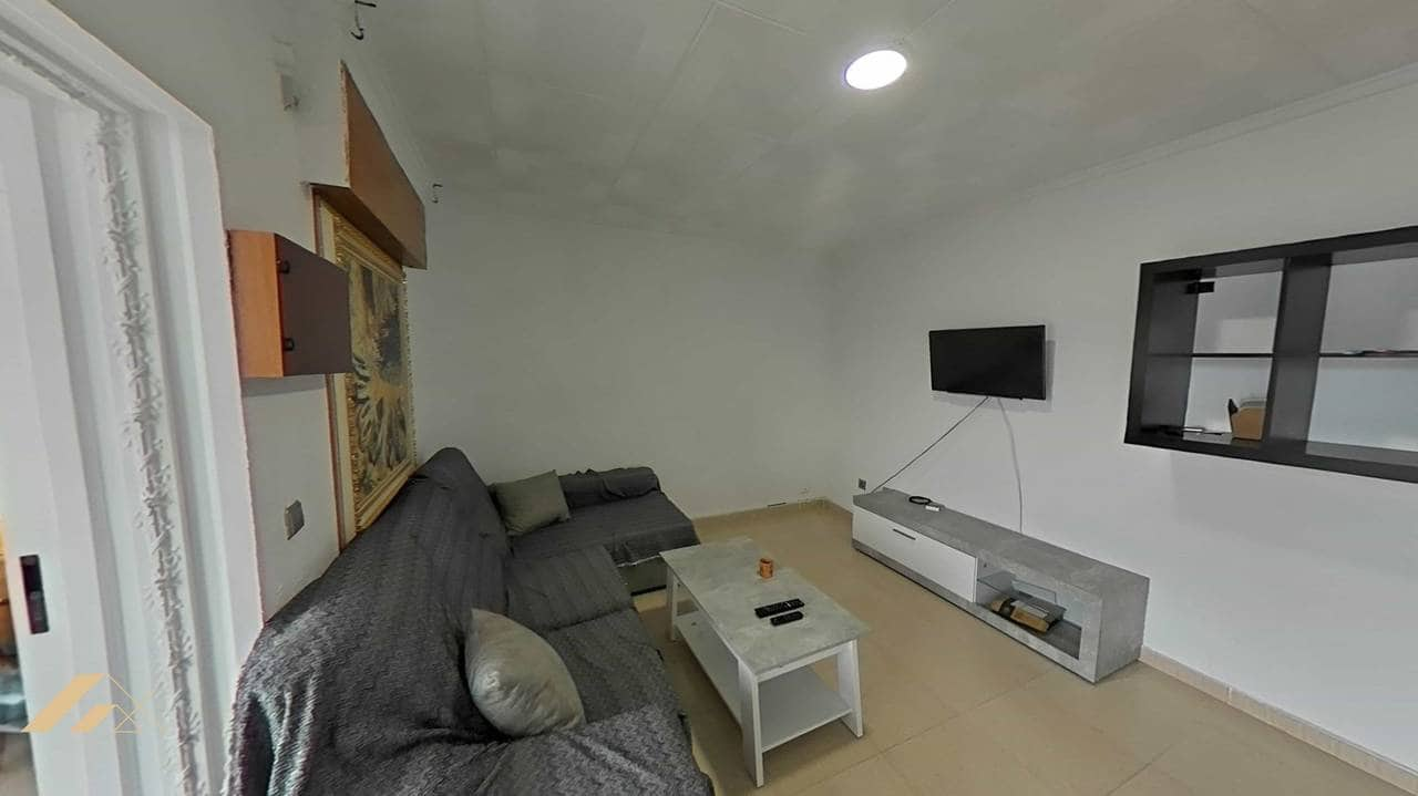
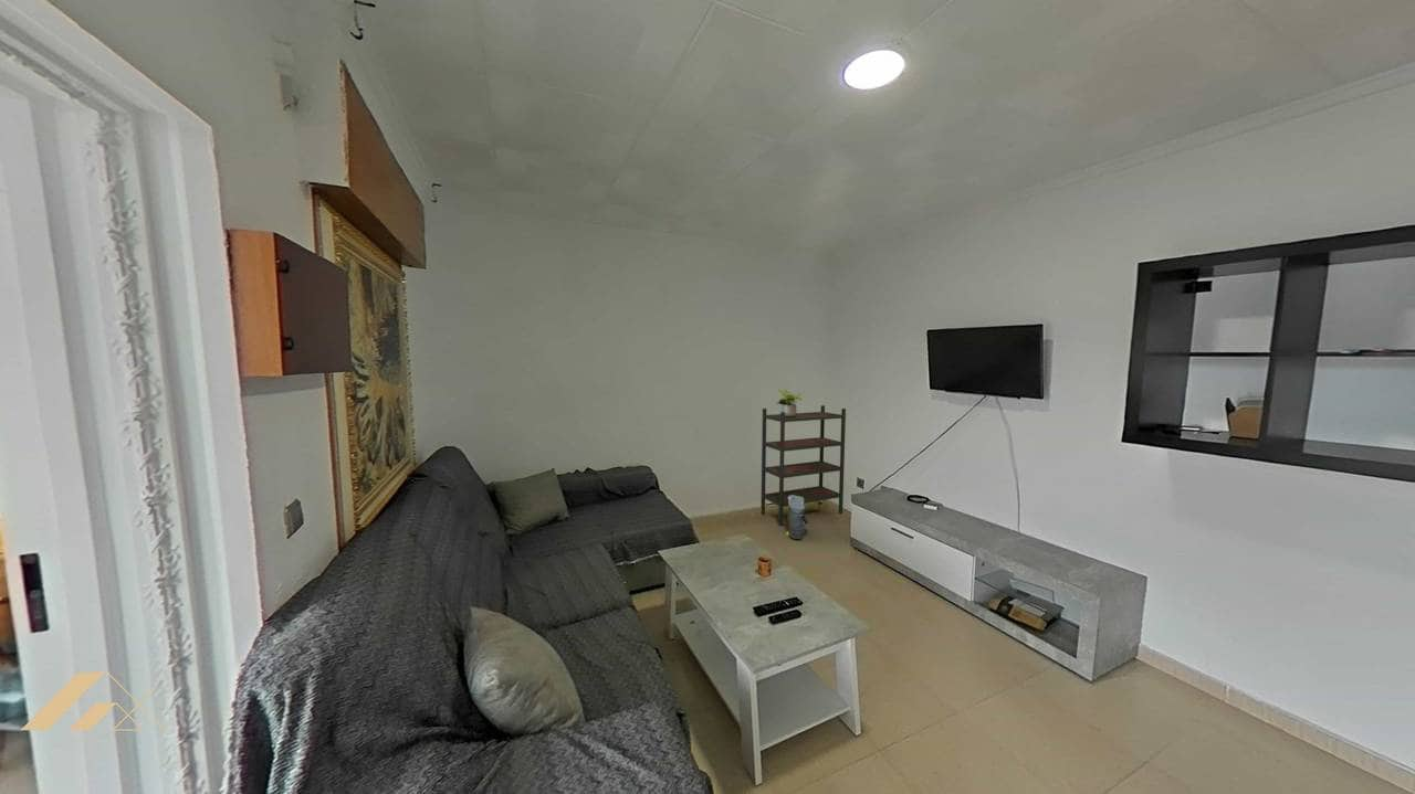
+ bag [785,495,809,540]
+ potted plant [775,389,803,417]
+ bookshelf [759,404,847,527]
